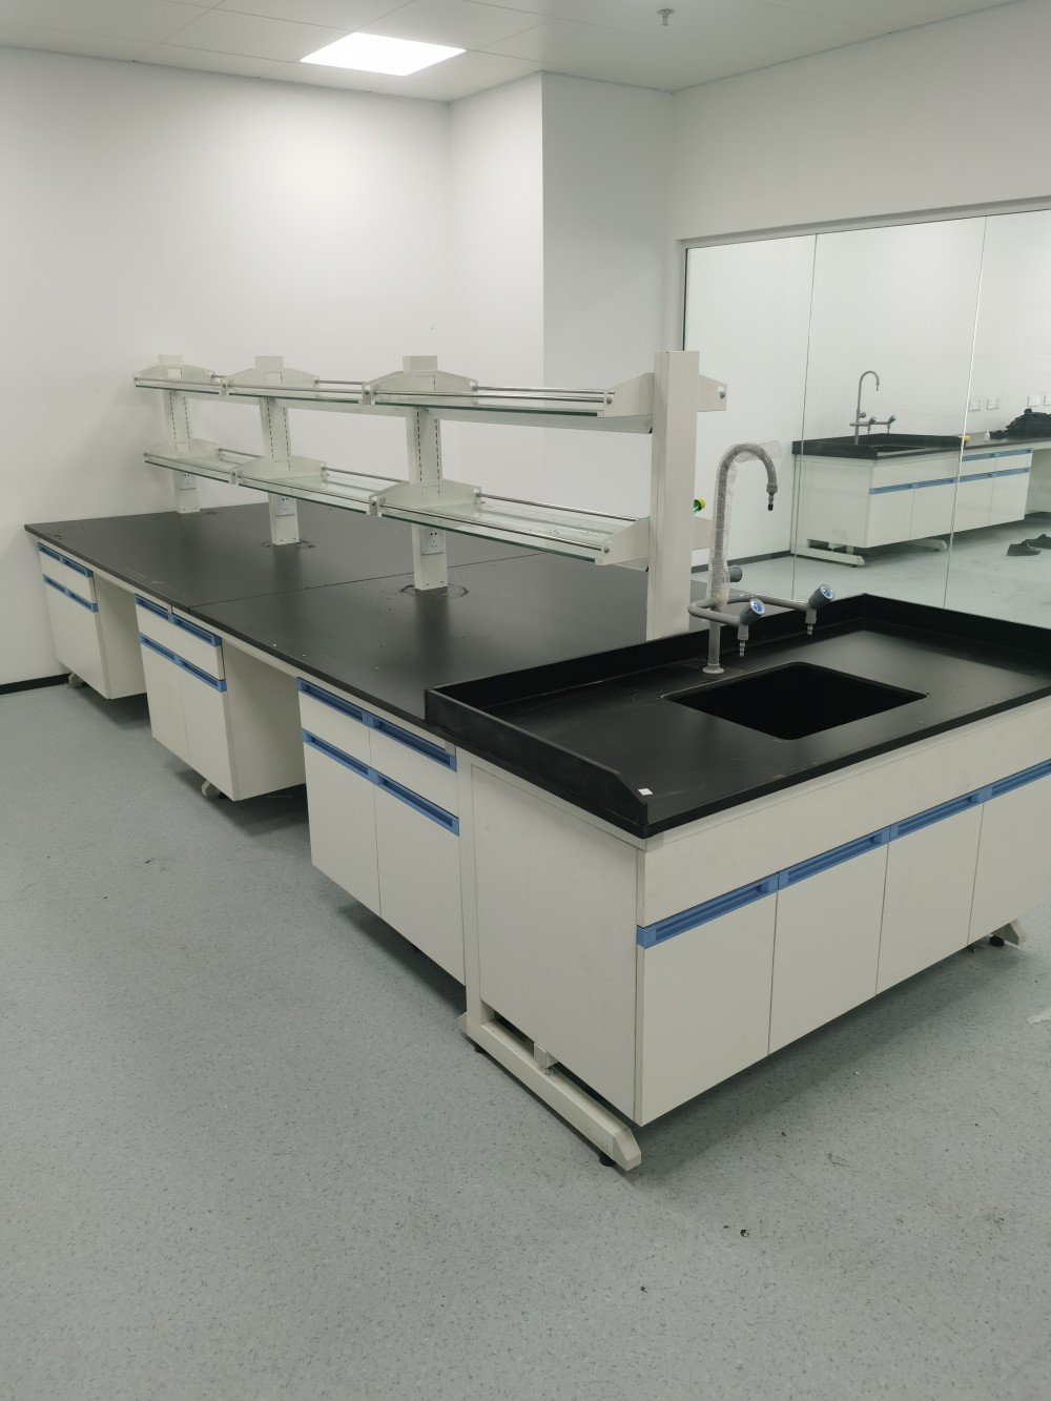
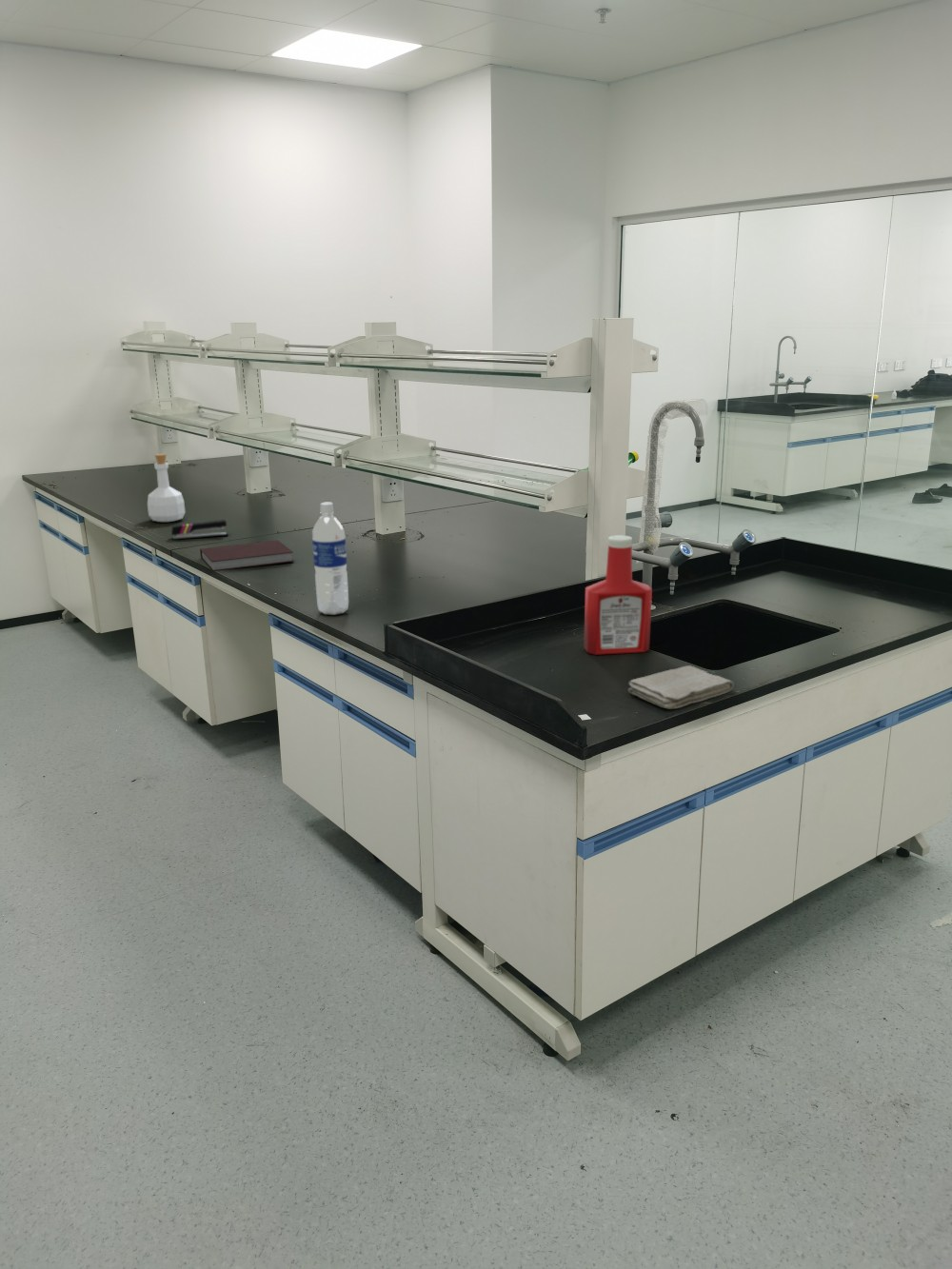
+ water bottle [311,502,349,616]
+ stapler [170,519,229,541]
+ washcloth [627,664,735,710]
+ notebook [199,539,295,572]
+ soap bottle [583,534,653,656]
+ bottle [147,453,187,524]
